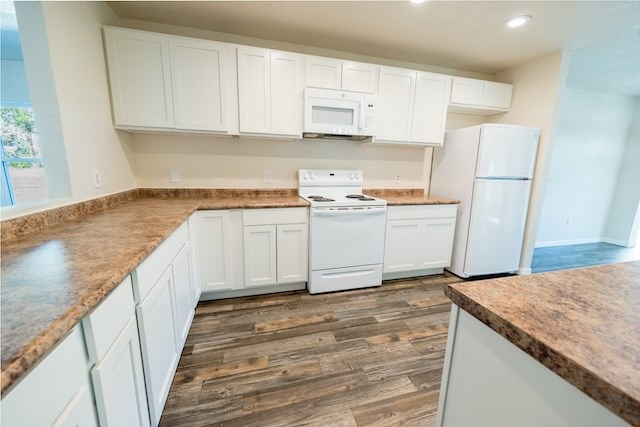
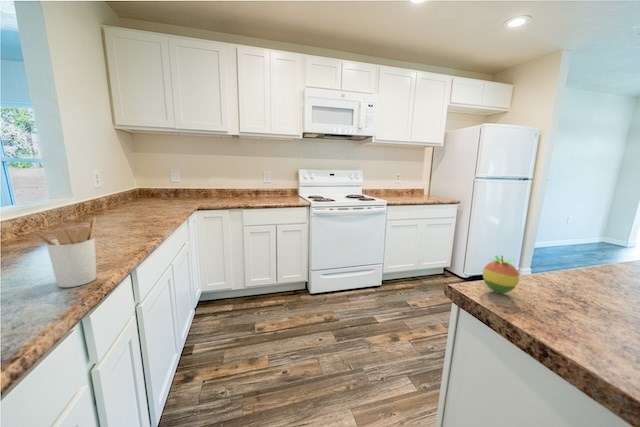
+ utensil holder [33,216,98,288]
+ fruit [482,254,520,294]
